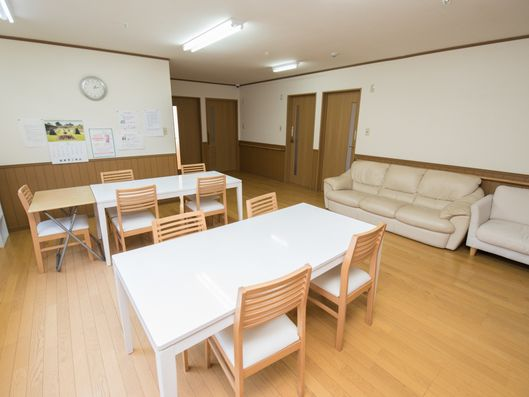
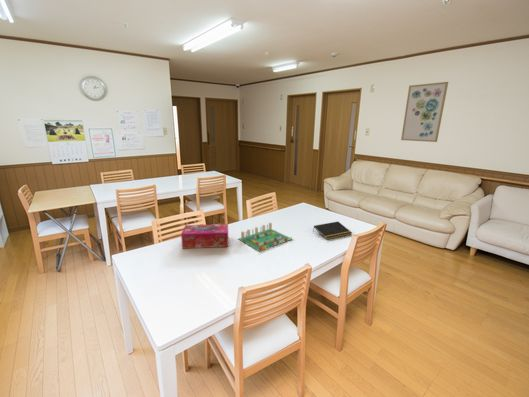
+ wall art [400,81,449,143]
+ notepad [312,221,353,240]
+ board game [238,221,293,252]
+ tissue box [180,223,229,250]
